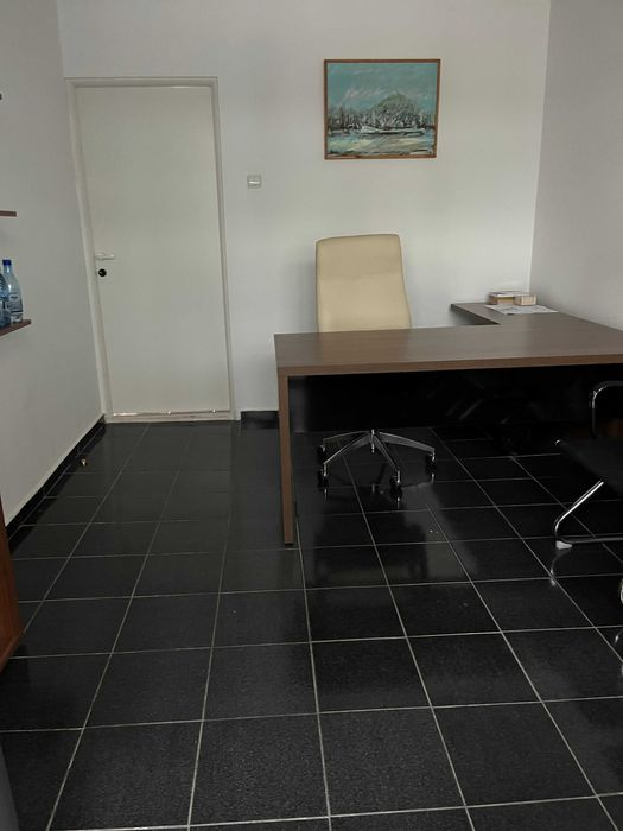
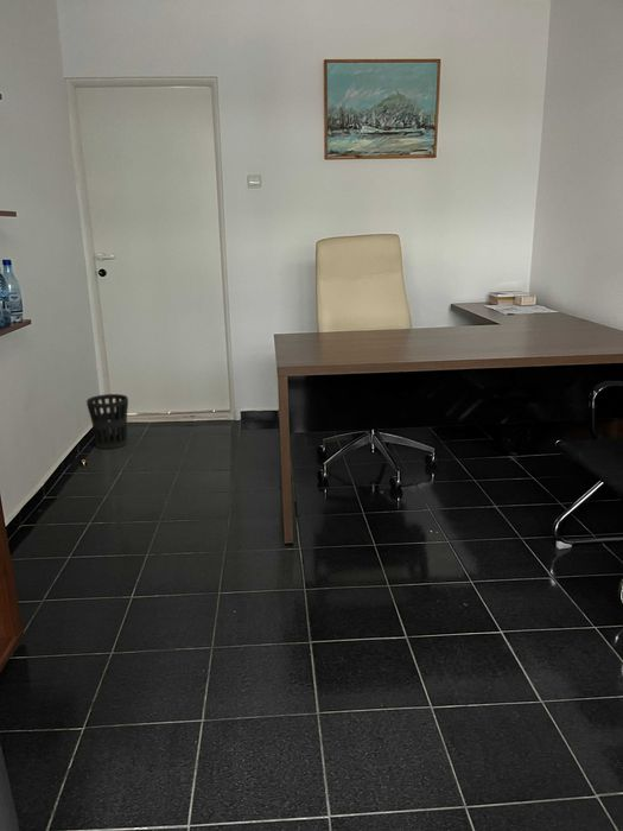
+ wastebasket [85,393,129,450]
